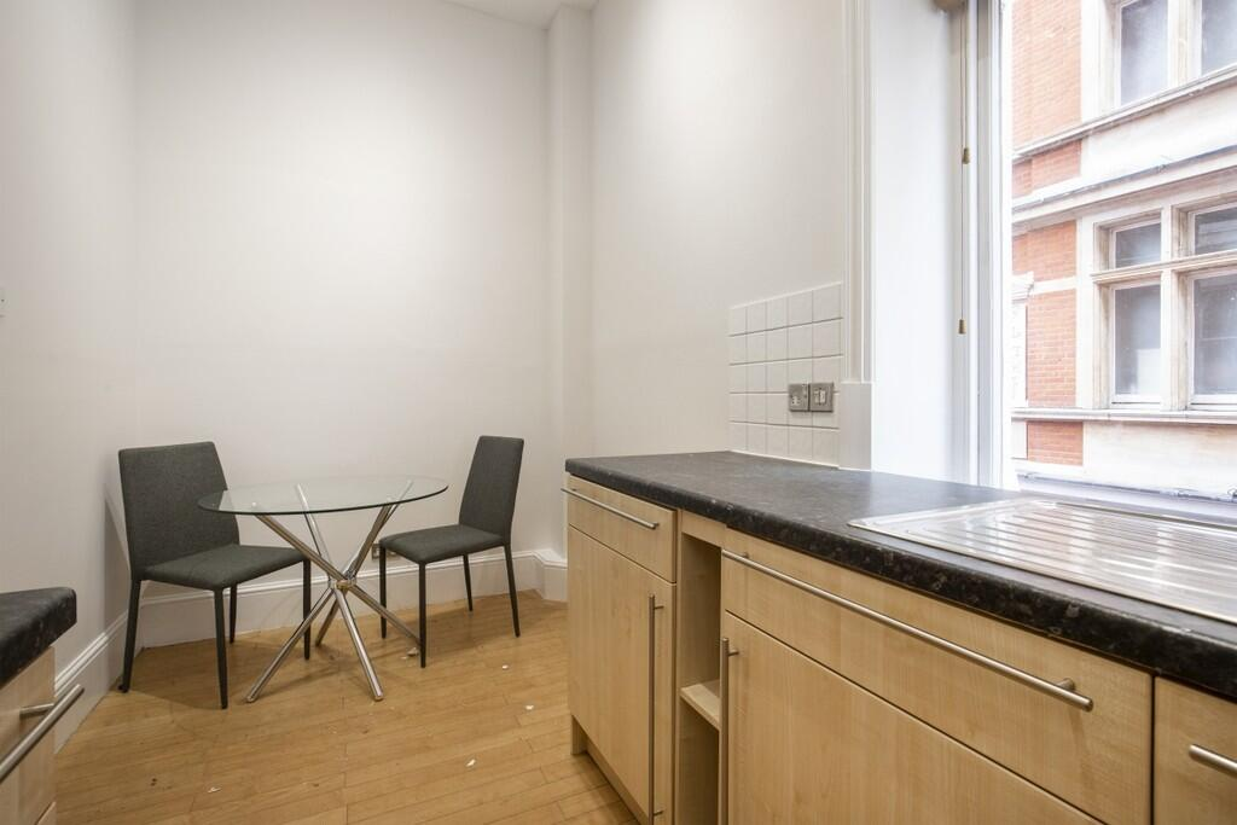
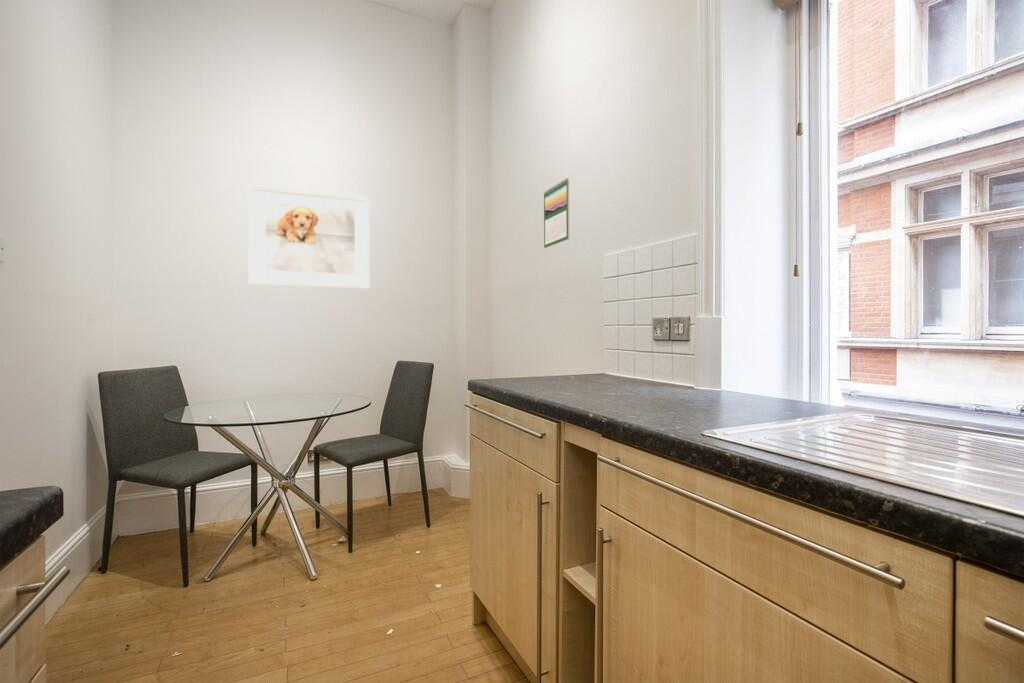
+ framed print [247,183,371,290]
+ calendar [543,177,570,249]
